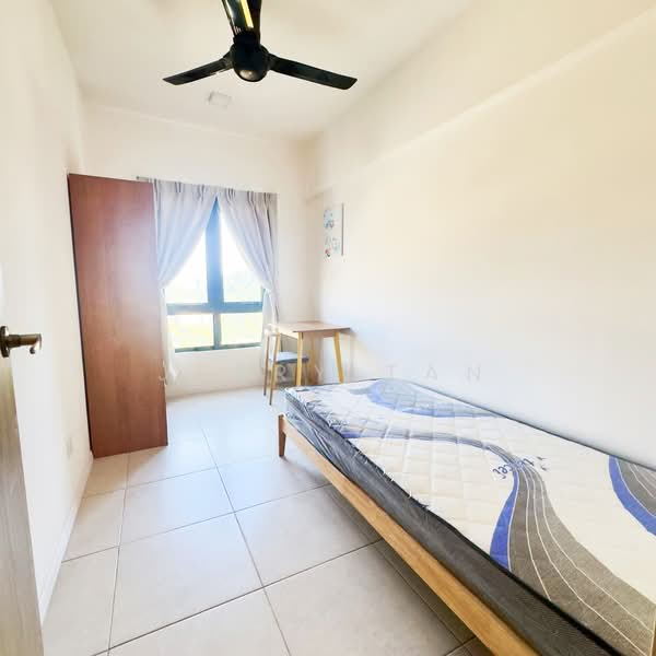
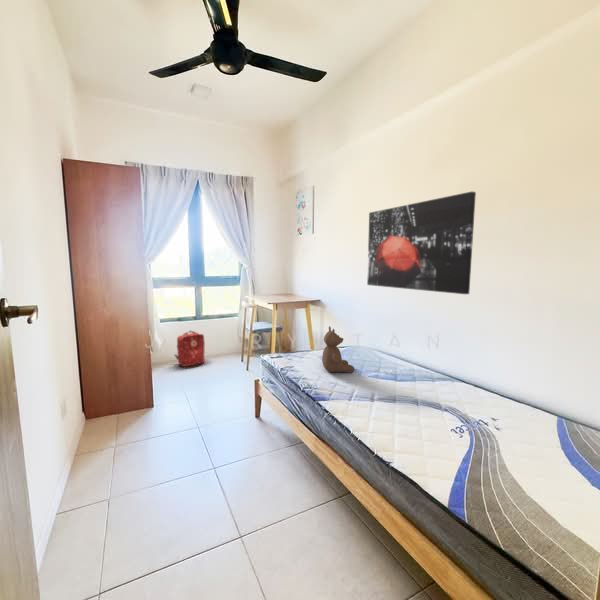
+ teddy bear [321,325,355,374]
+ backpack [174,329,206,368]
+ wall art [366,191,477,295]
